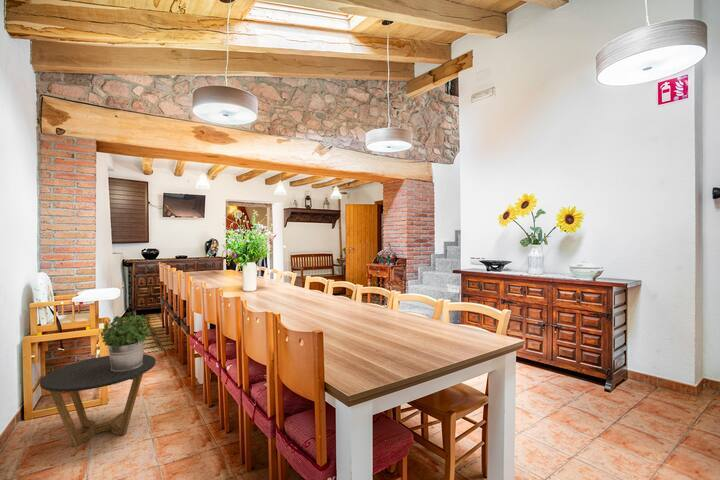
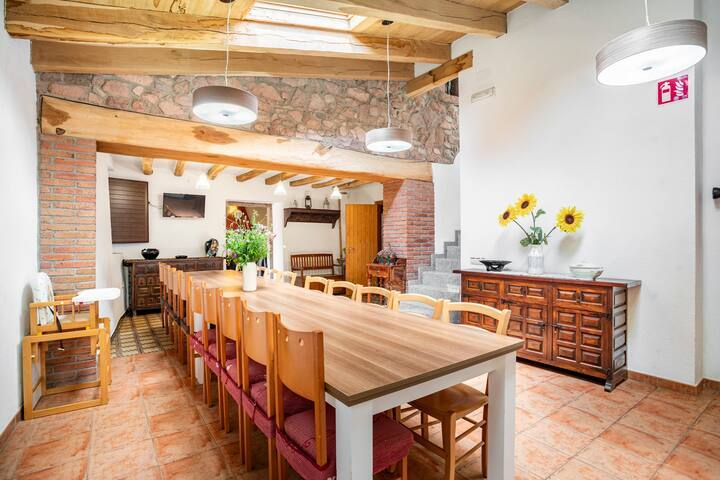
- side table [39,353,157,448]
- potted plant [100,311,155,372]
